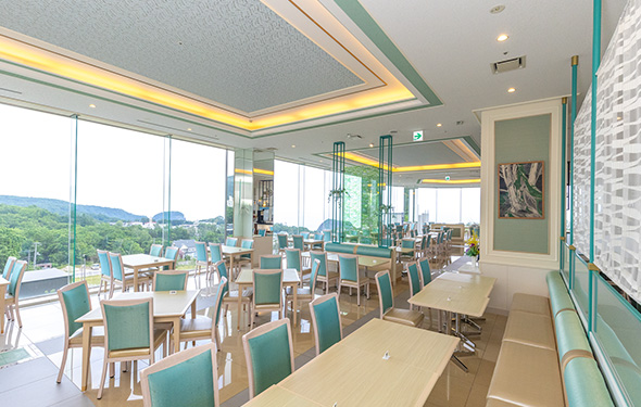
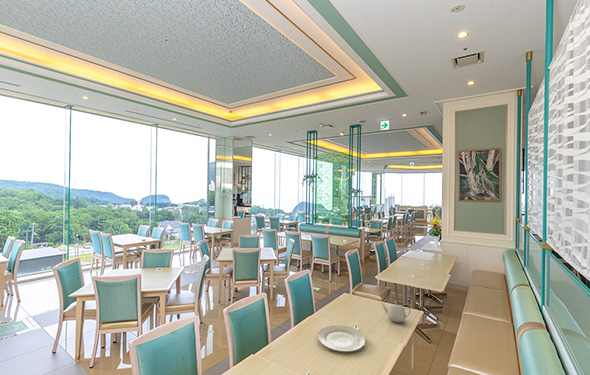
+ teapot [380,300,412,323]
+ chinaware [317,324,367,353]
